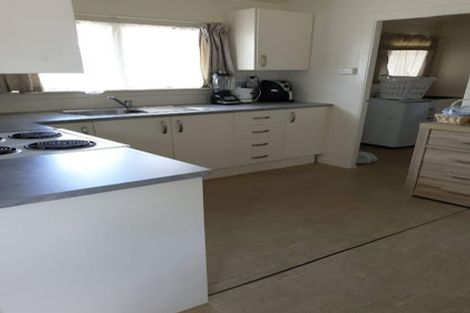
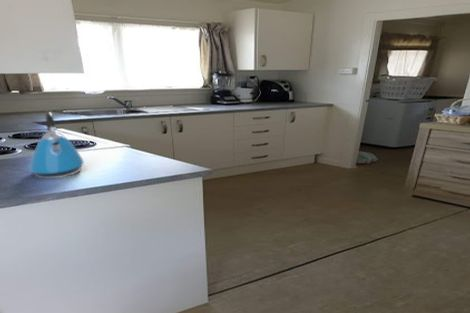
+ kettle [28,111,85,179]
